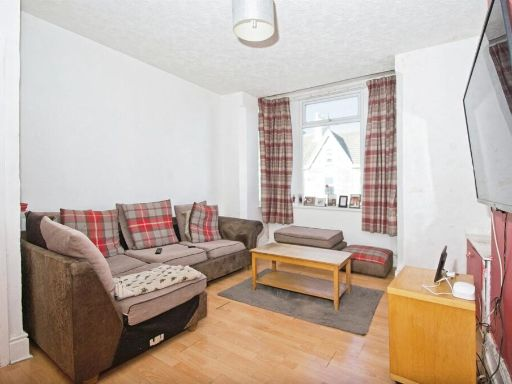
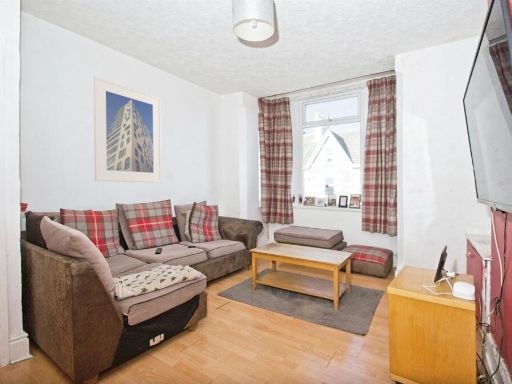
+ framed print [93,75,163,184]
